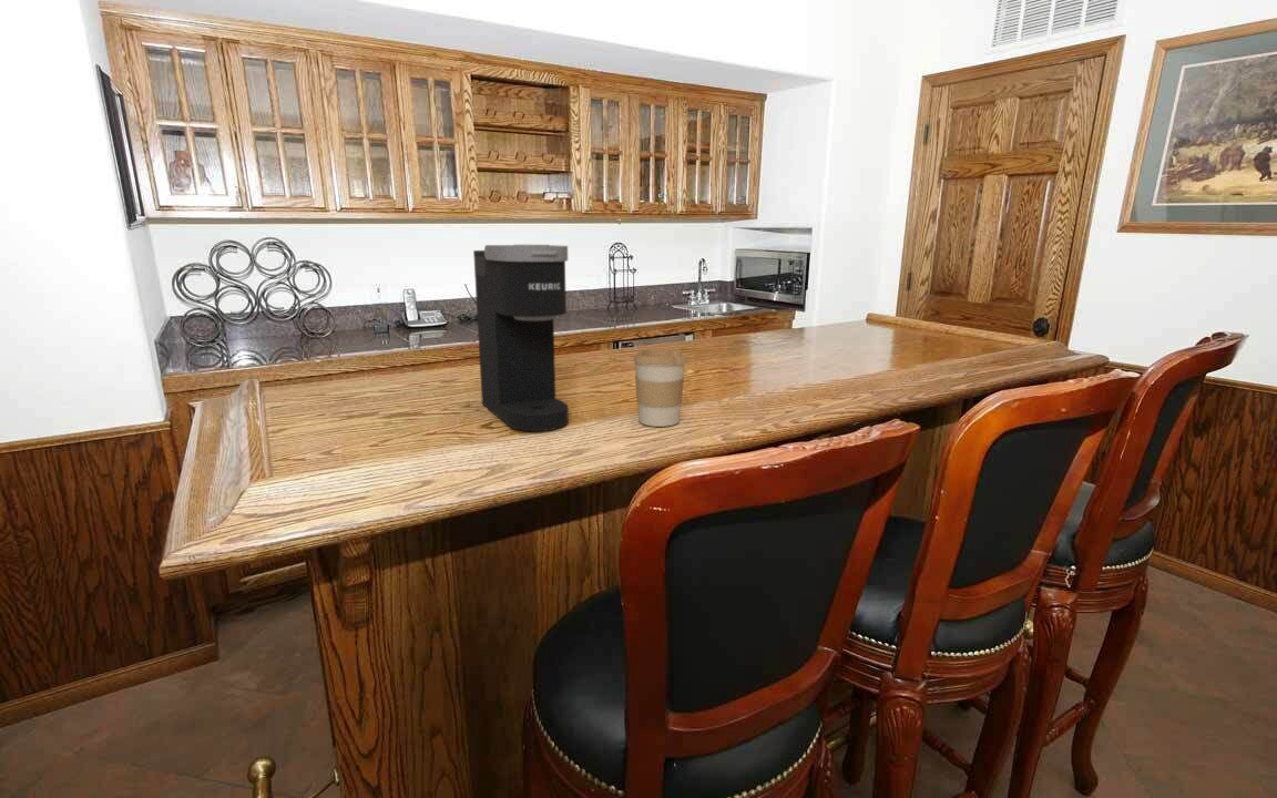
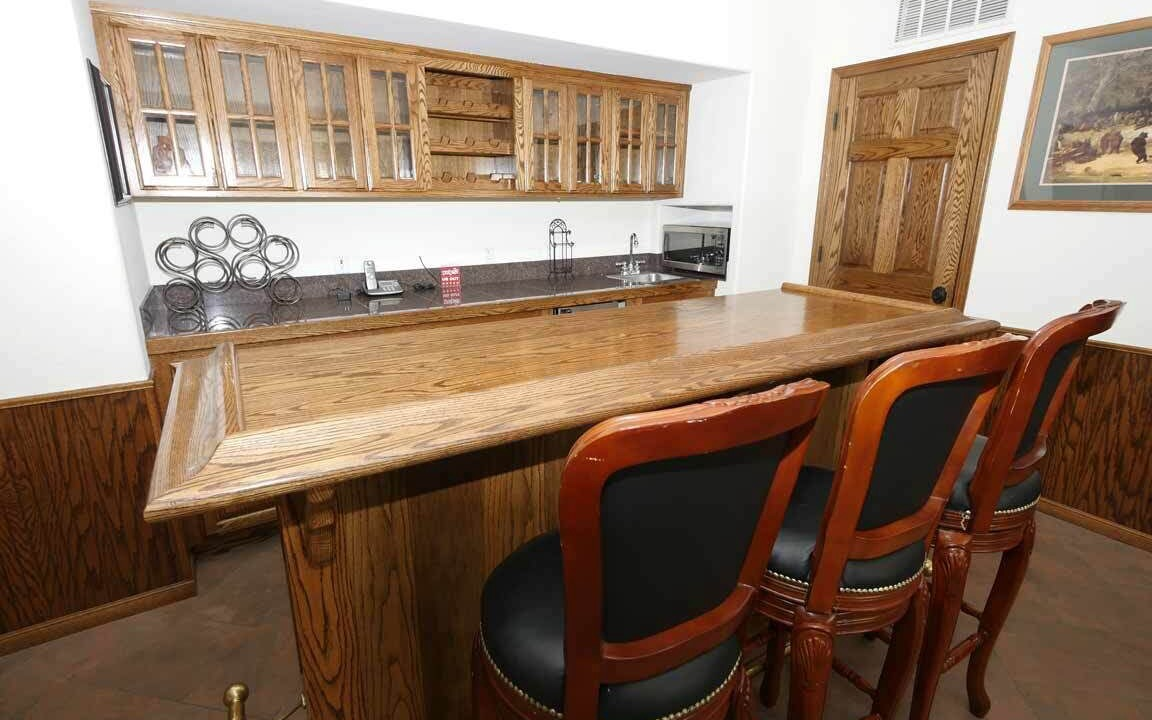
- coffee maker [472,244,570,432]
- coffee cup [632,348,688,428]
